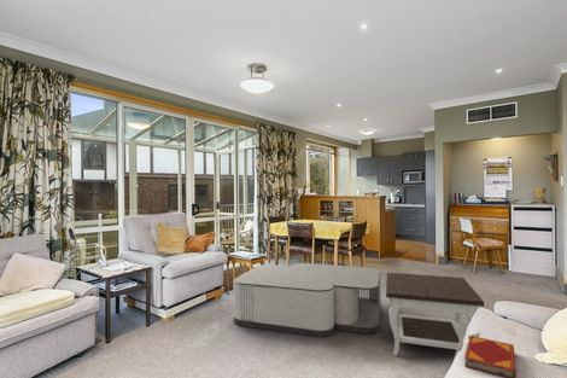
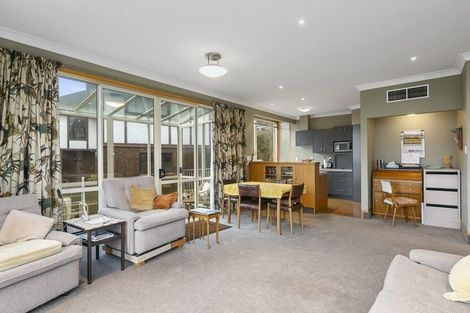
- side table [385,272,485,357]
- coffee table [232,262,382,338]
- hardback book [463,335,518,378]
